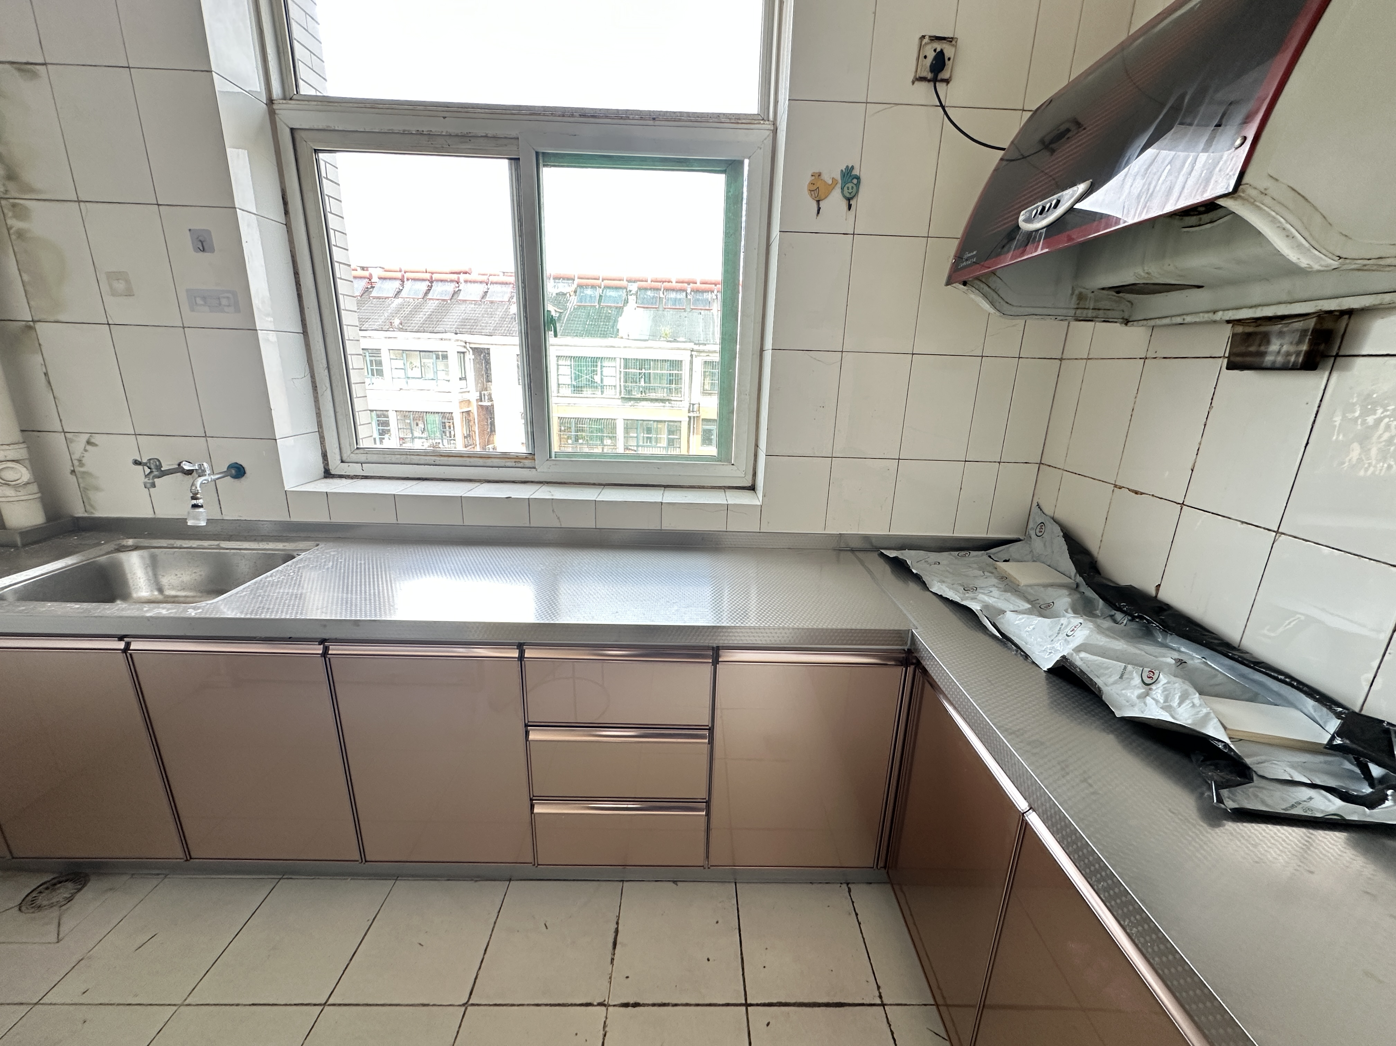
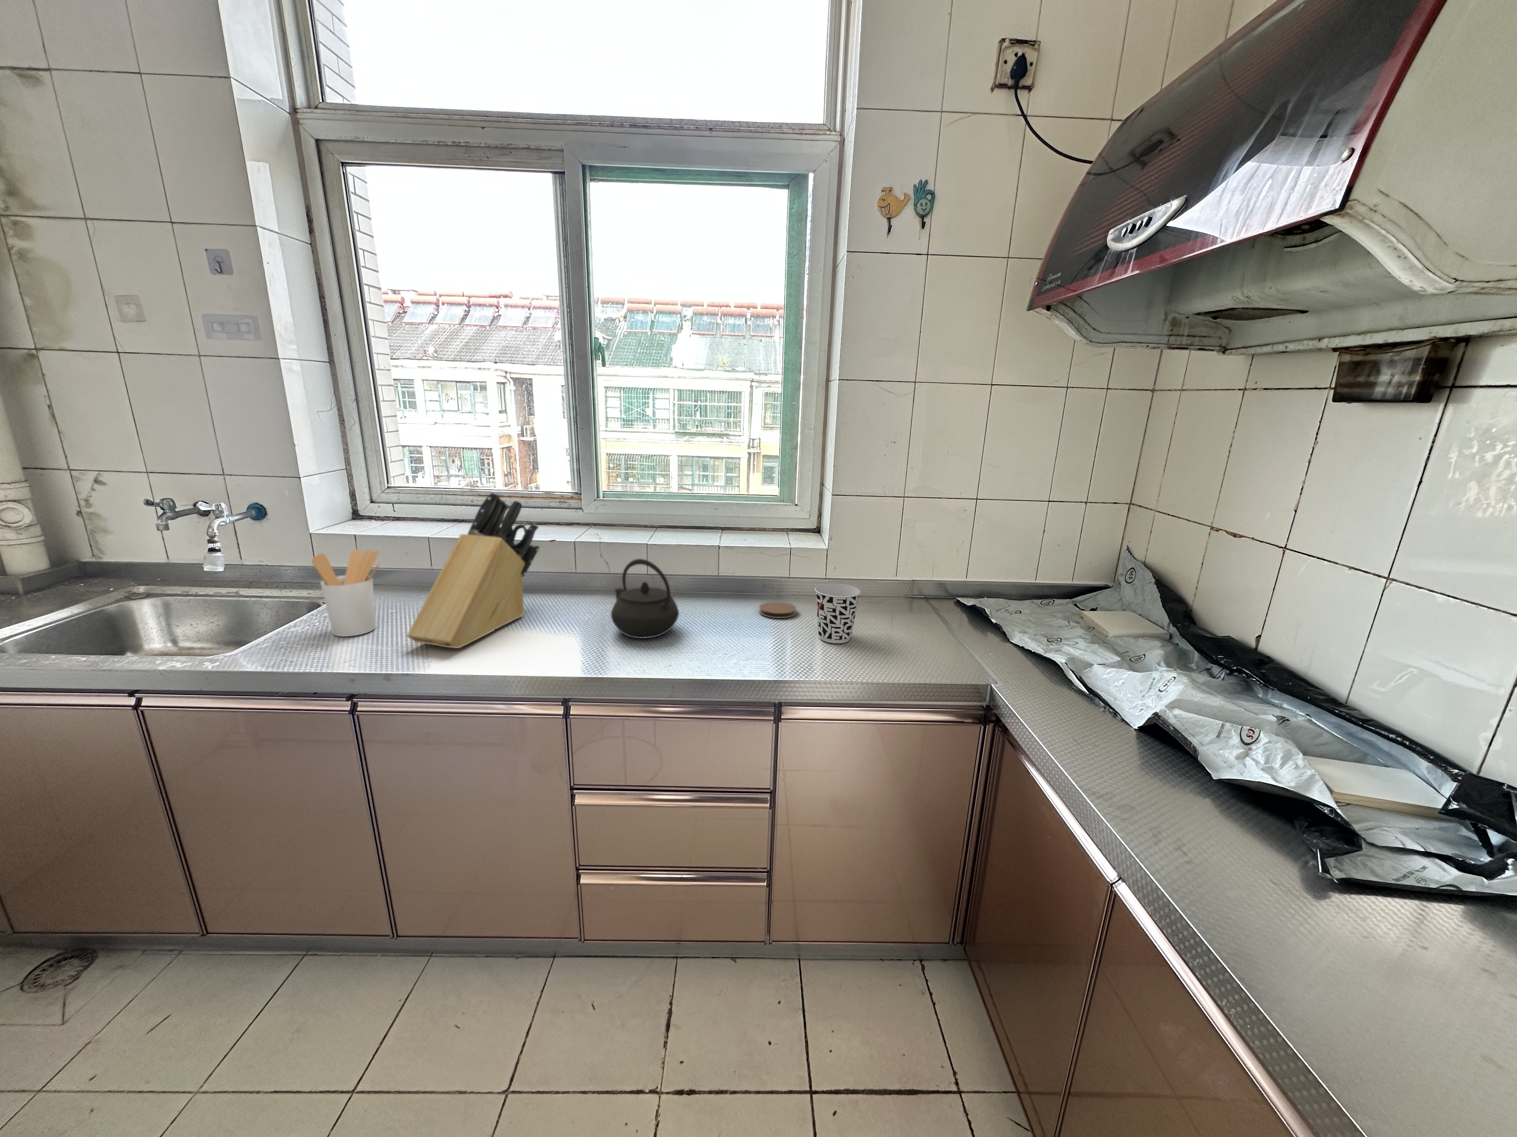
+ kettle [610,558,680,639]
+ utensil holder [312,548,381,637]
+ knife block [406,491,540,649]
+ coaster [758,601,797,619]
+ cup [815,584,861,644]
